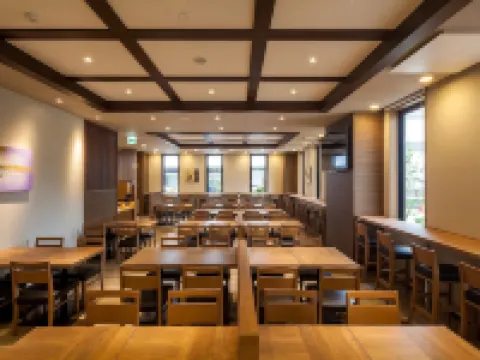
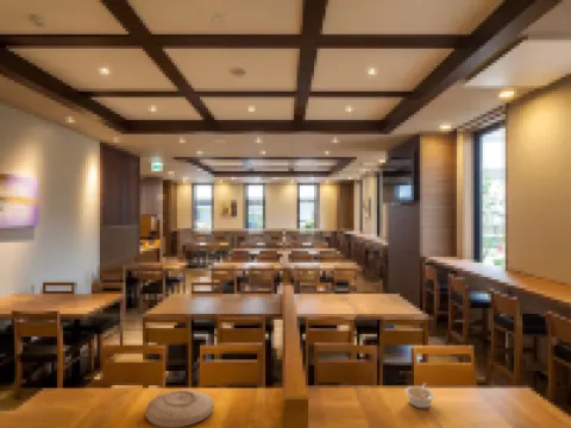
+ legume [404,382,435,409]
+ plate [145,389,215,428]
